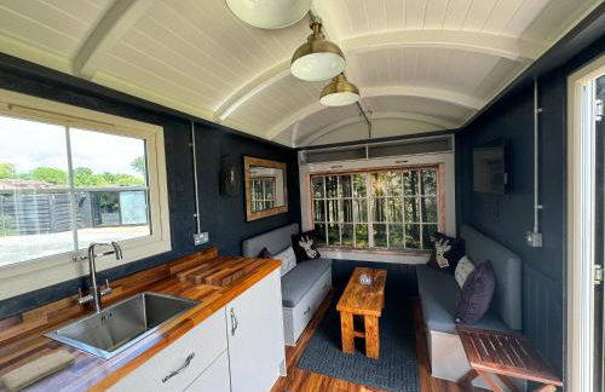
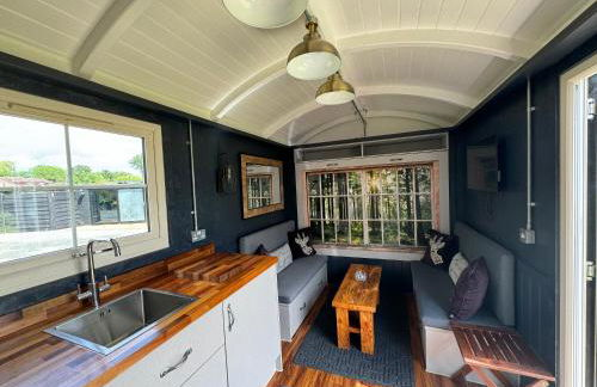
- washcloth [0,348,76,392]
